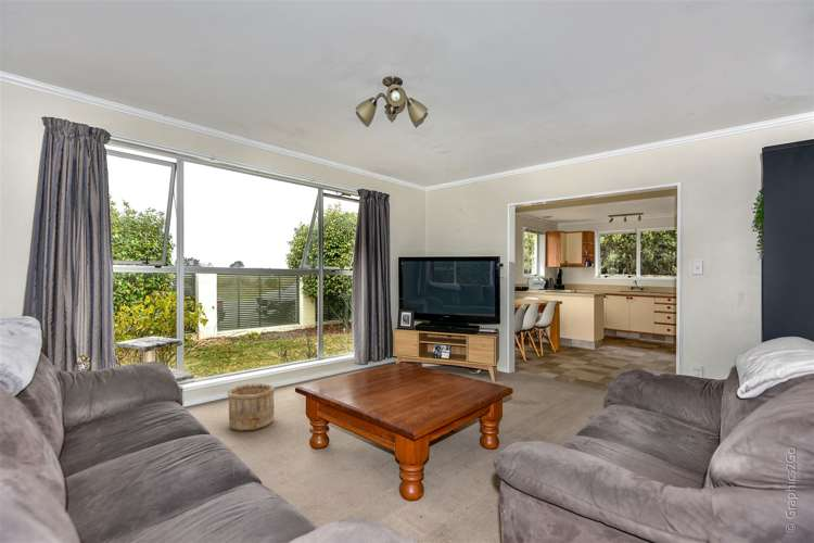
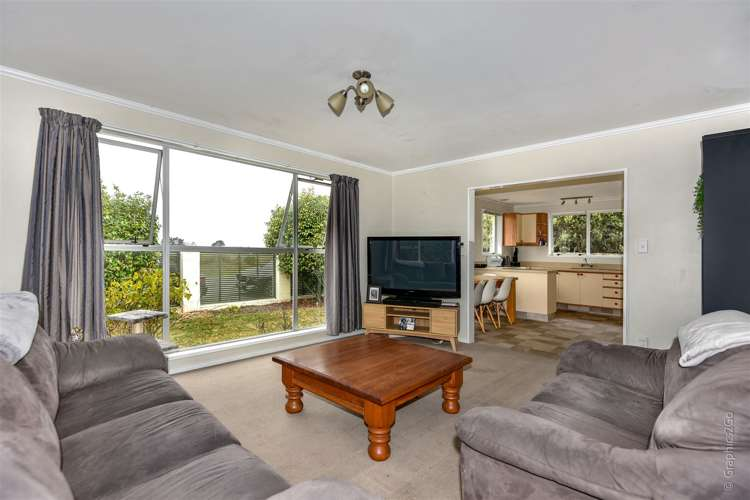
- wooden bucket [227,382,277,431]
